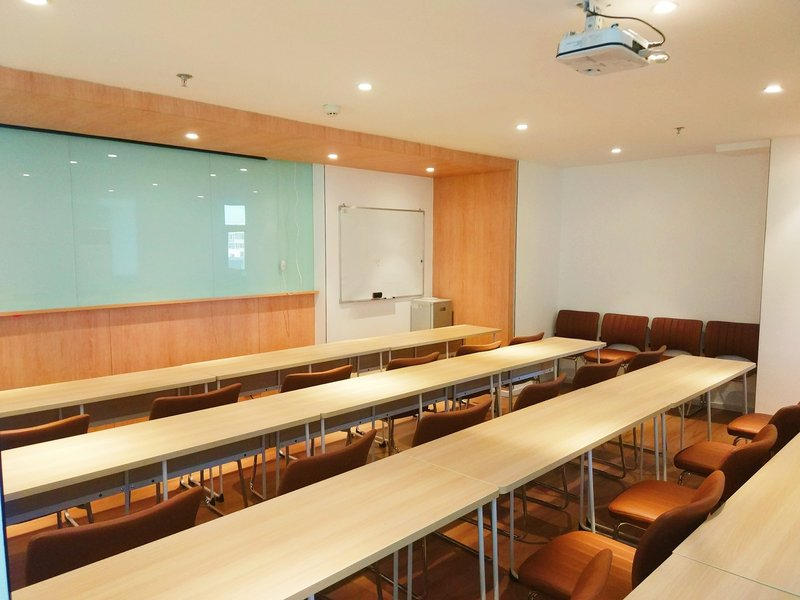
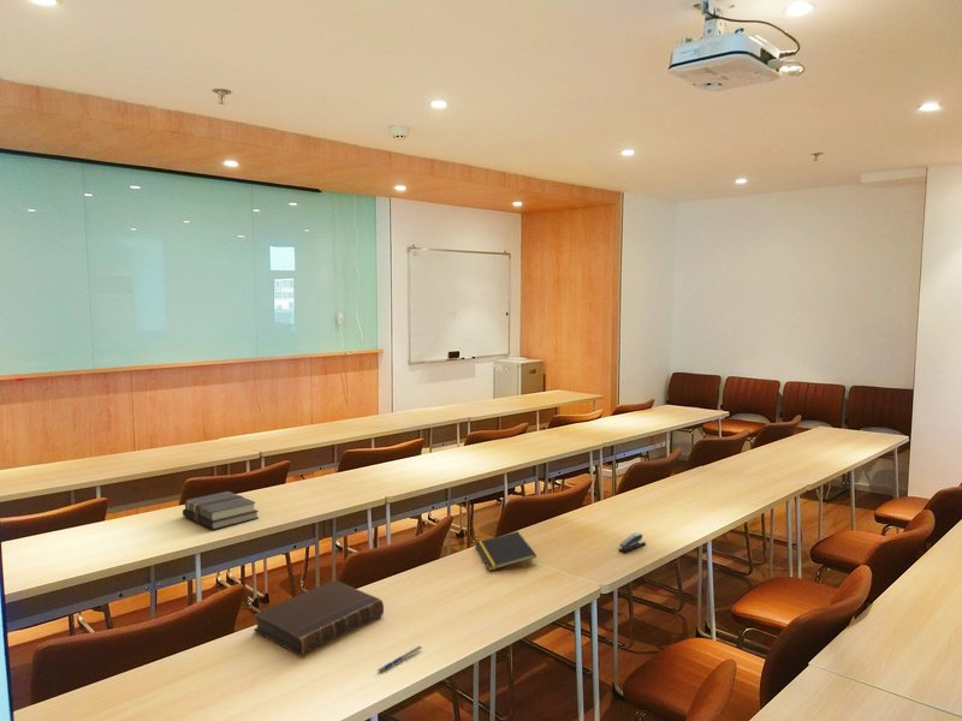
+ book [182,490,260,531]
+ book [253,579,385,657]
+ stapler [617,531,647,554]
+ pen [378,645,422,674]
+ notepad [475,530,538,572]
